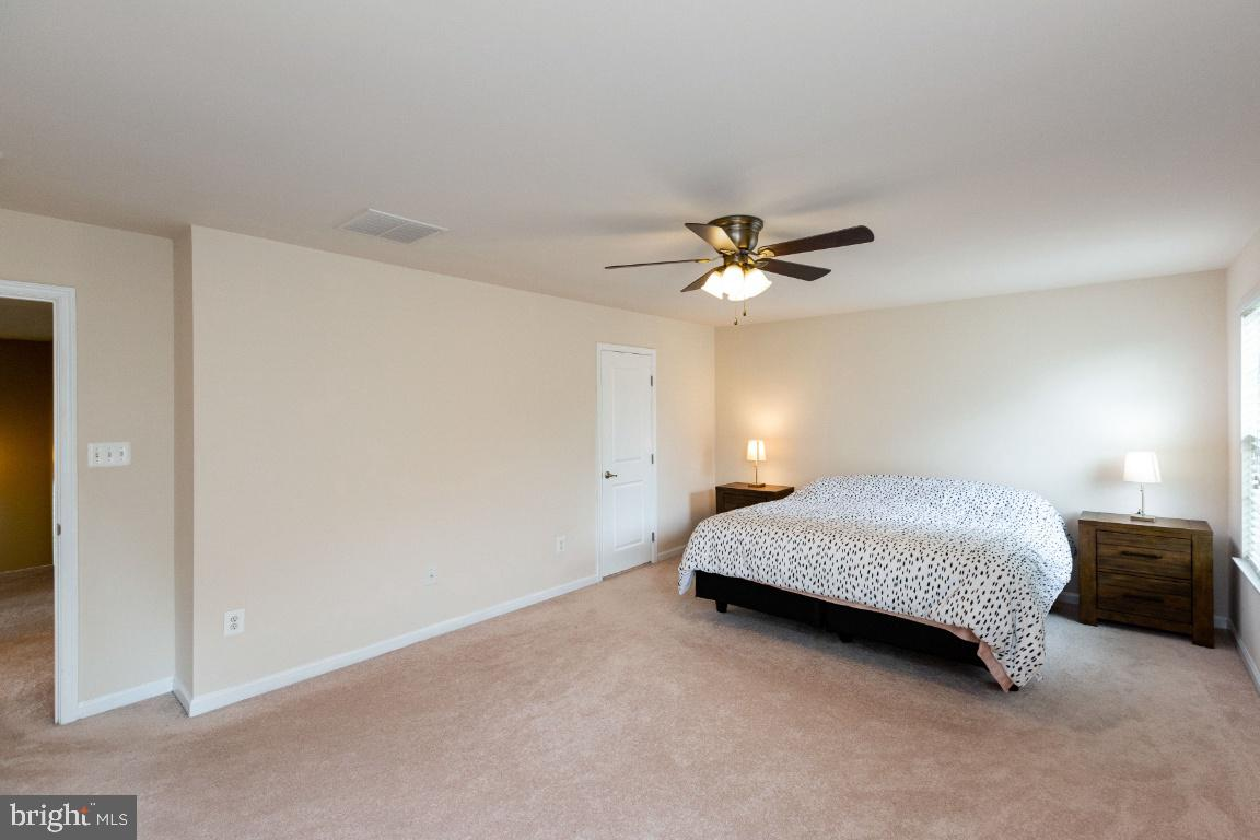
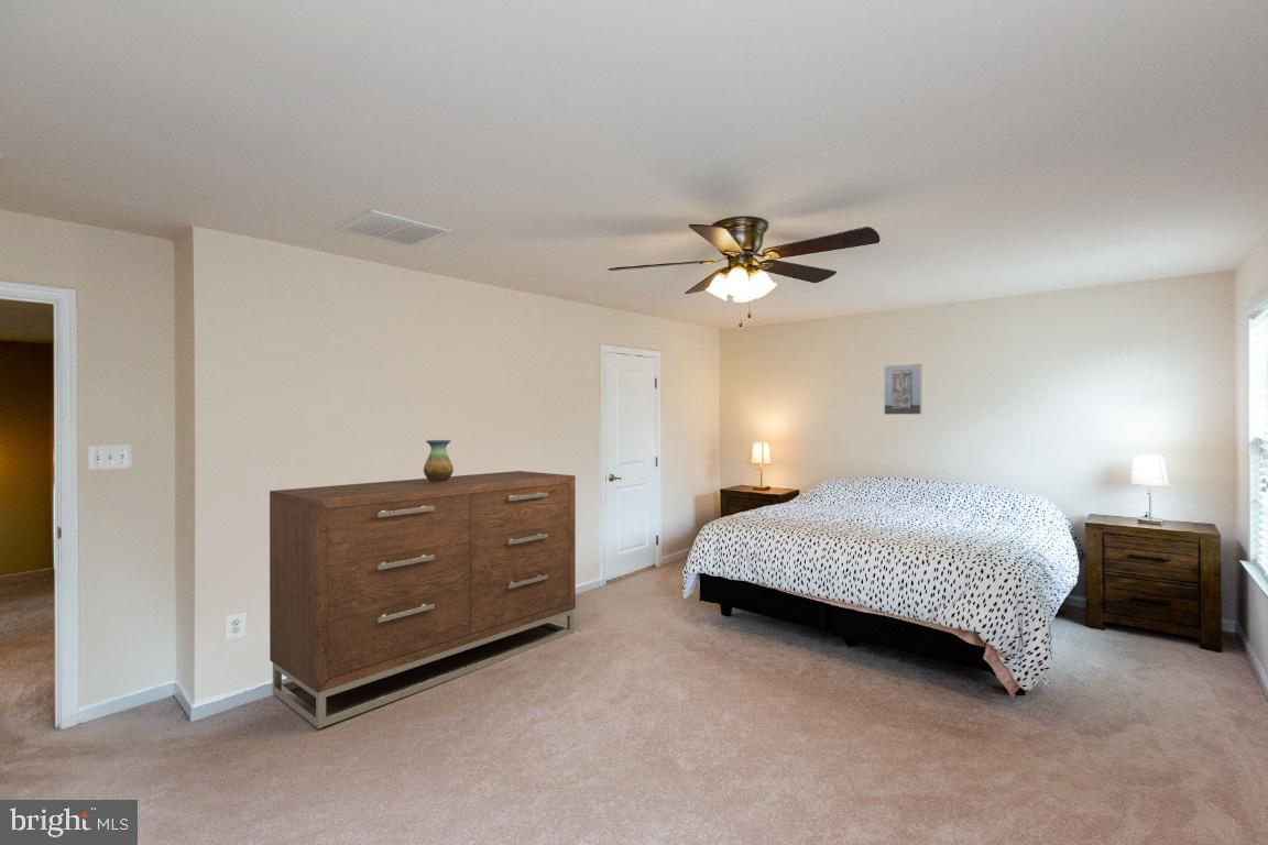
+ vase [423,439,455,483]
+ dresser [269,470,577,729]
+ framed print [883,363,922,416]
